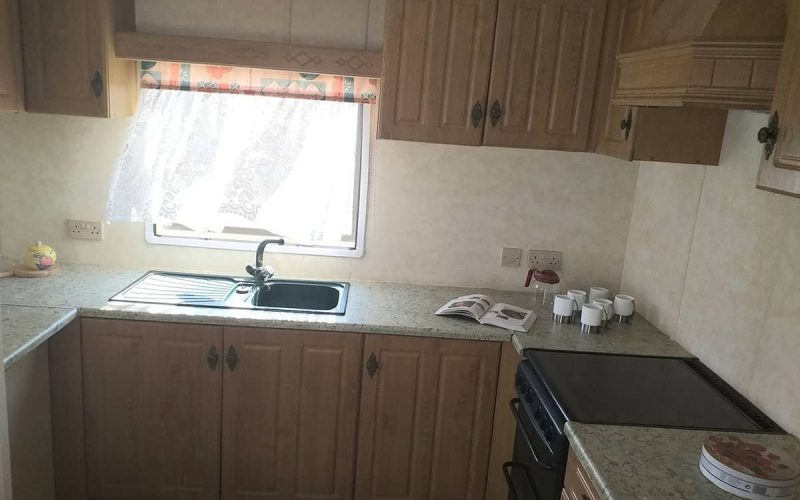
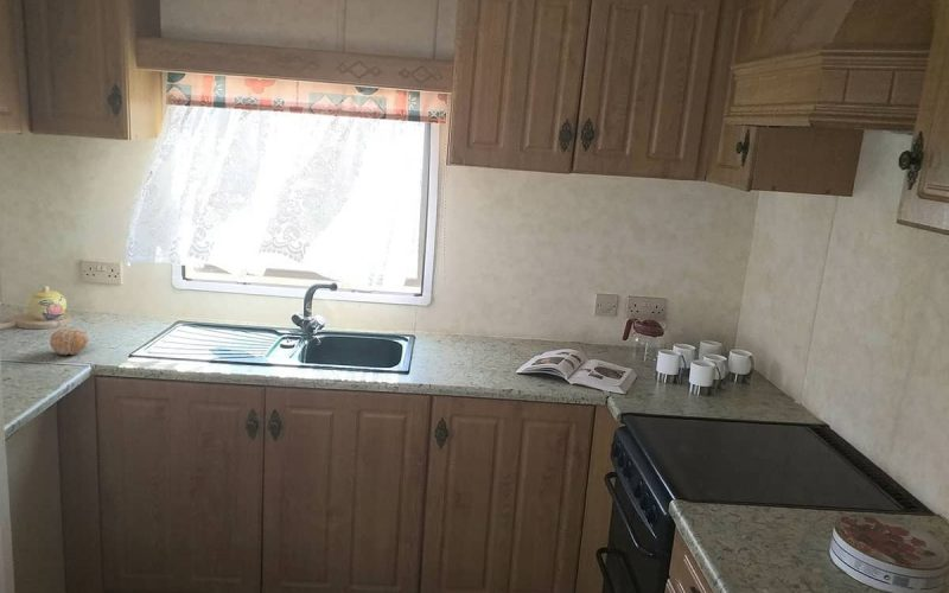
+ fruit [49,327,89,356]
